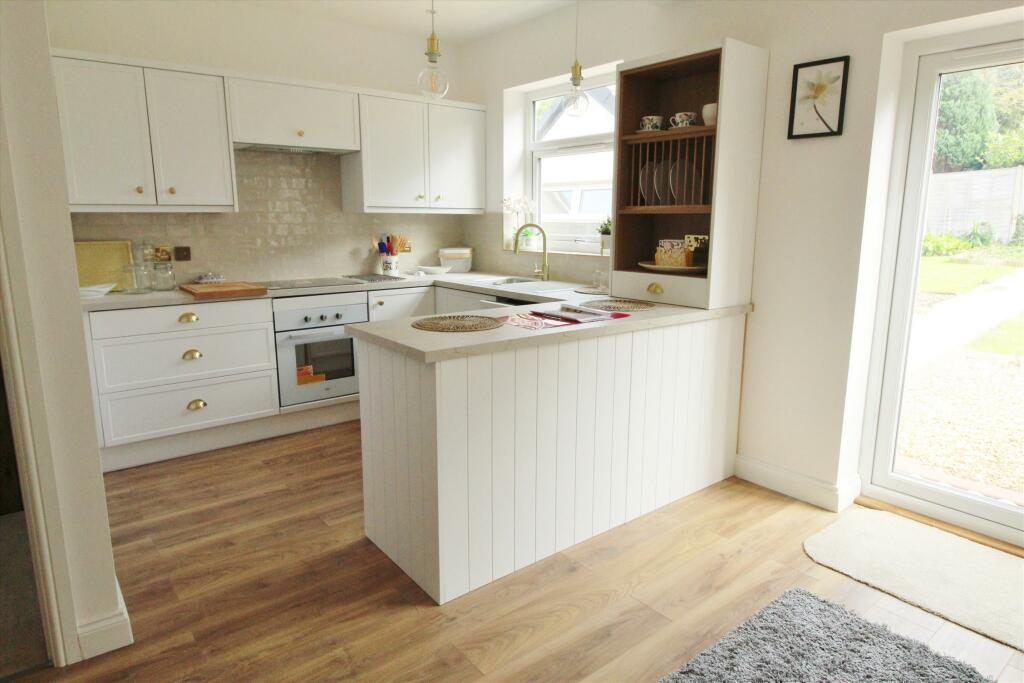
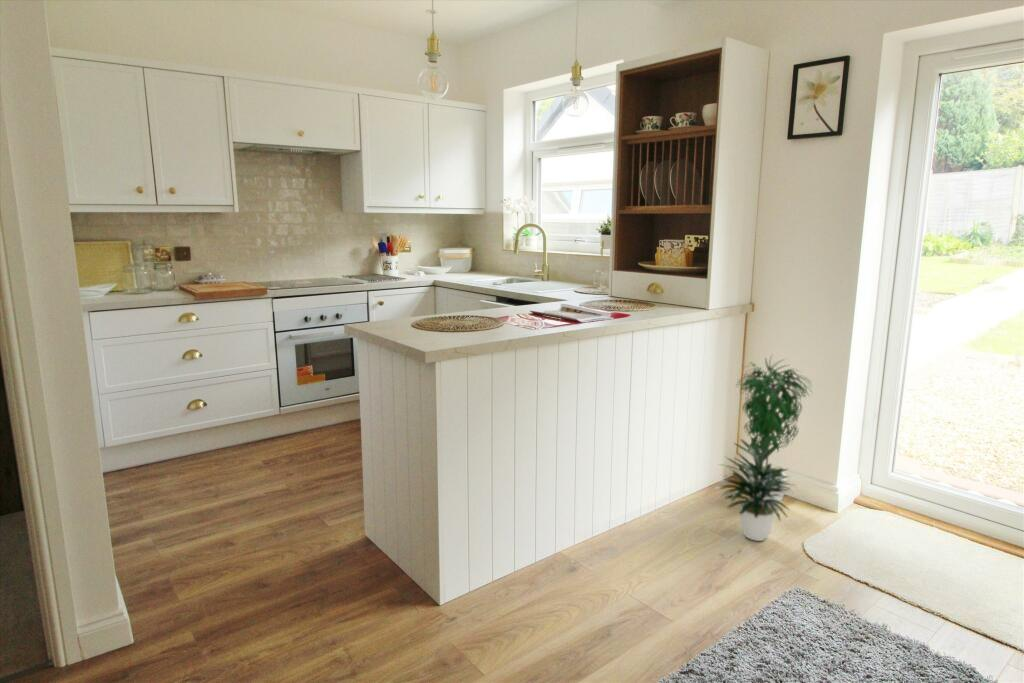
+ potted plant [714,354,813,542]
